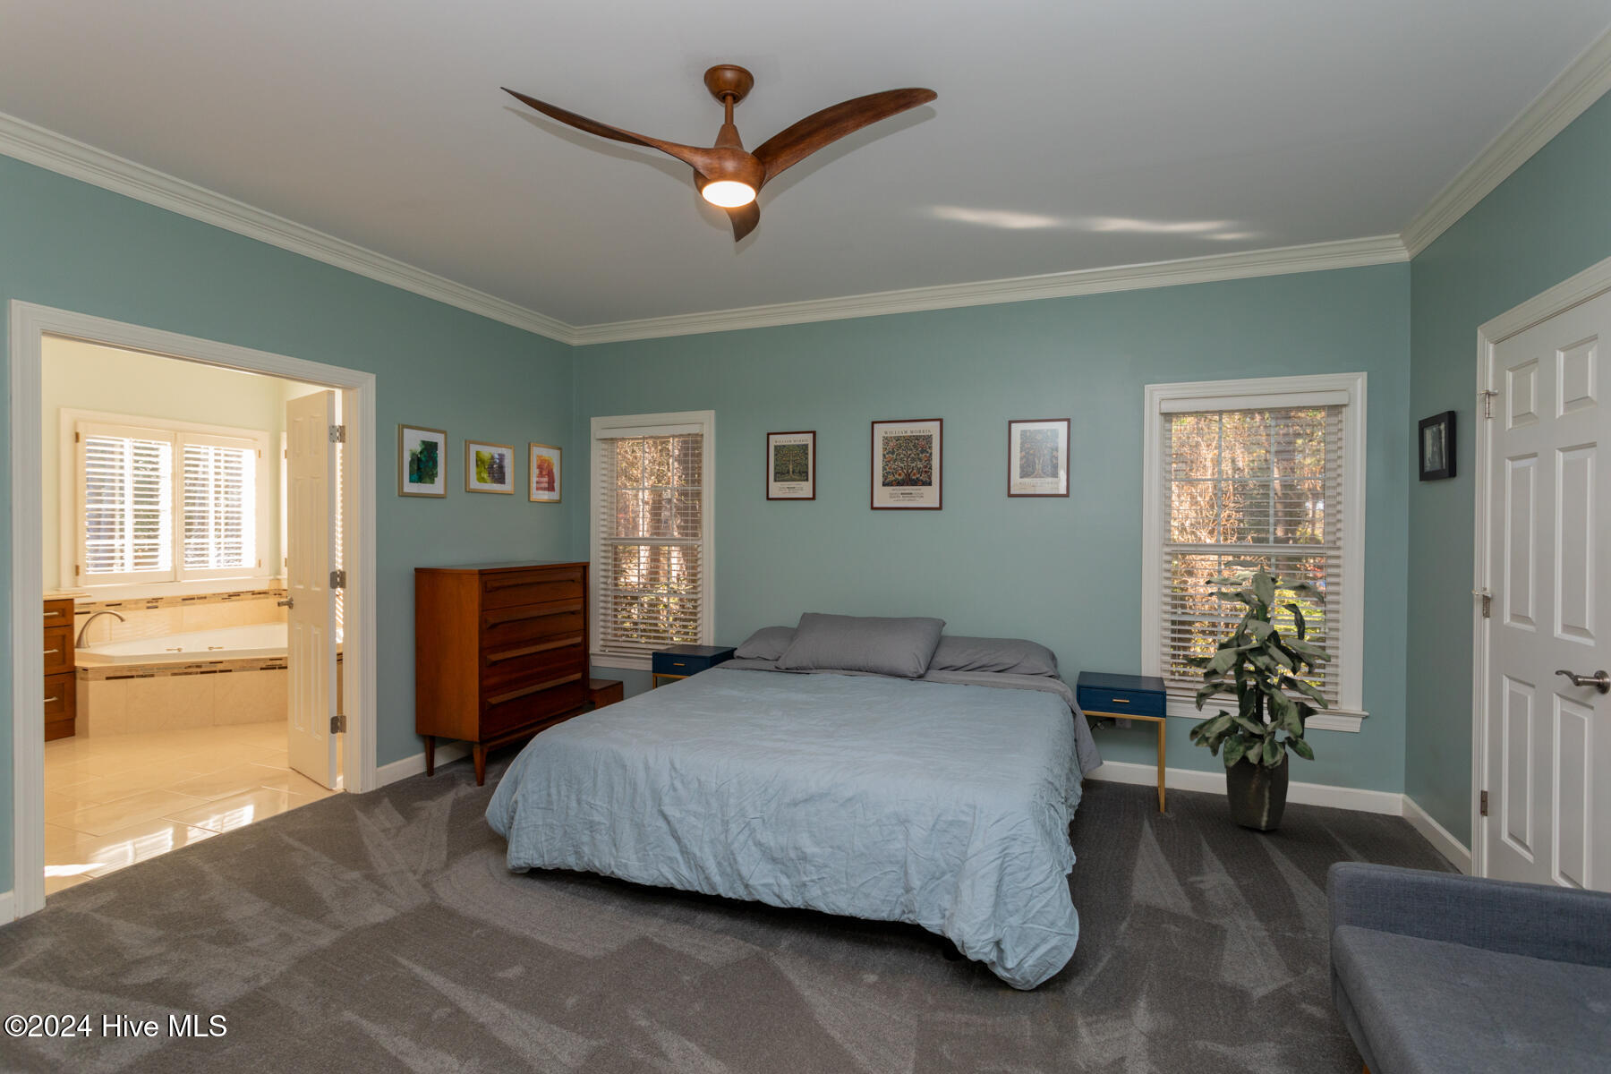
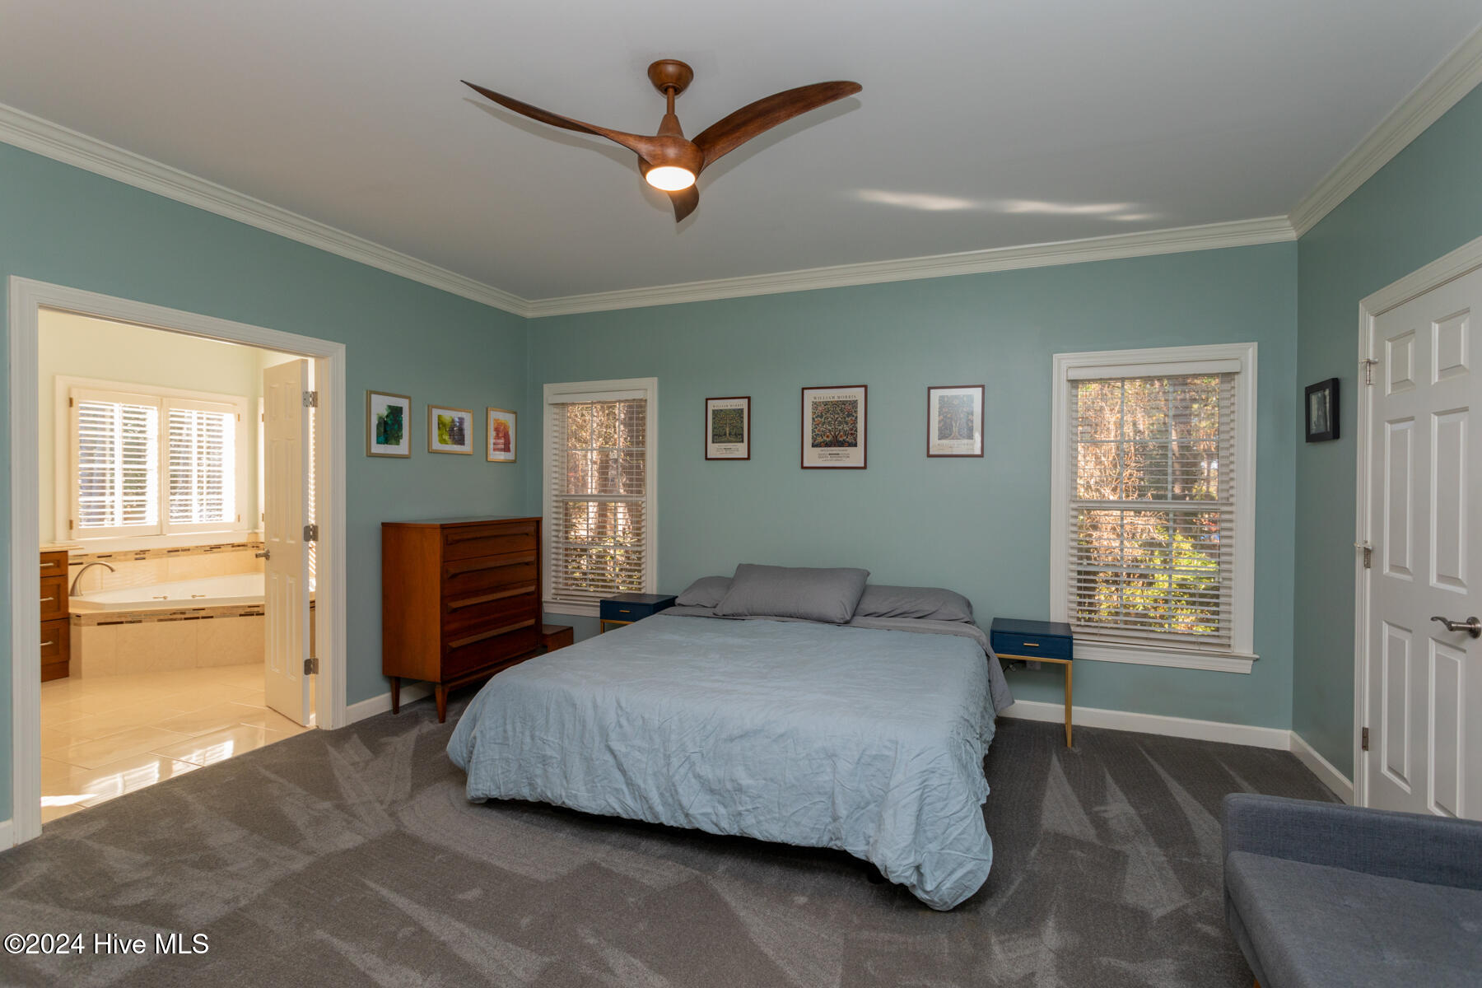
- indoor plant [1181,560,1332,832]
